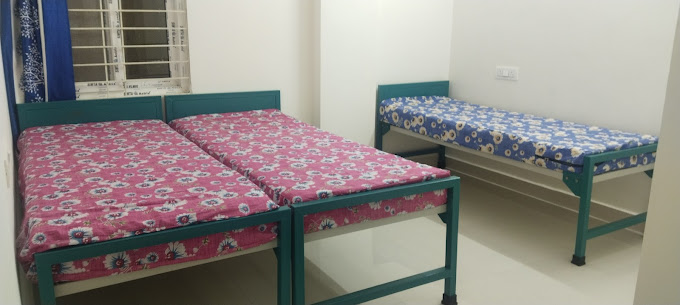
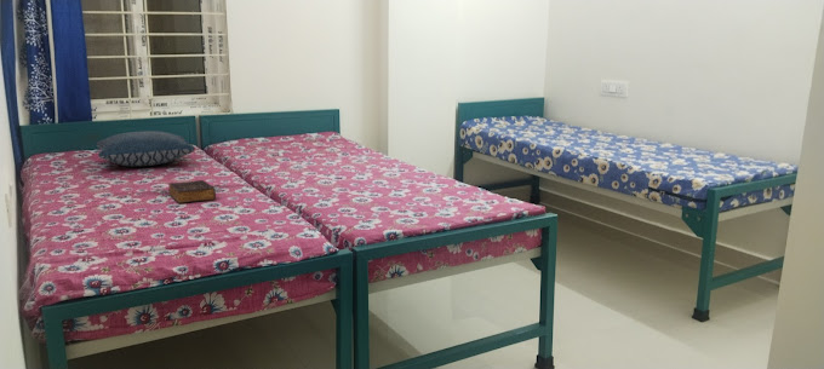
+ pillow [95,129,196,168]
+ book [167,179,217,204]
